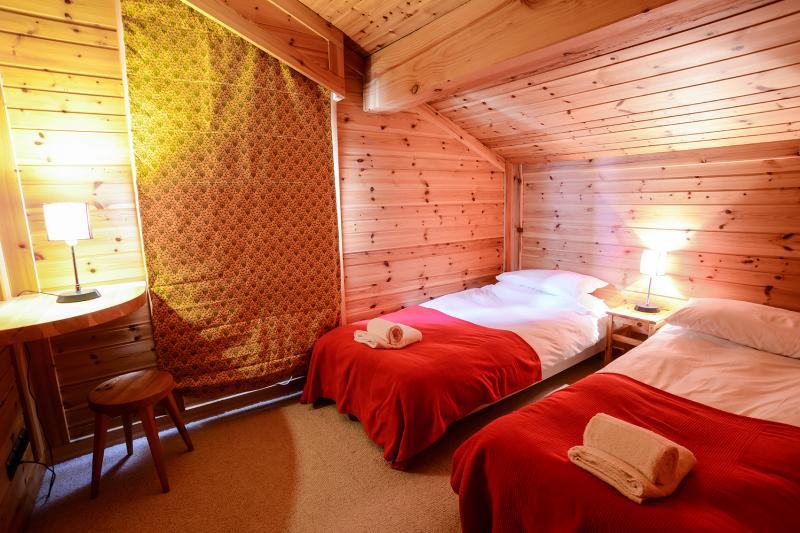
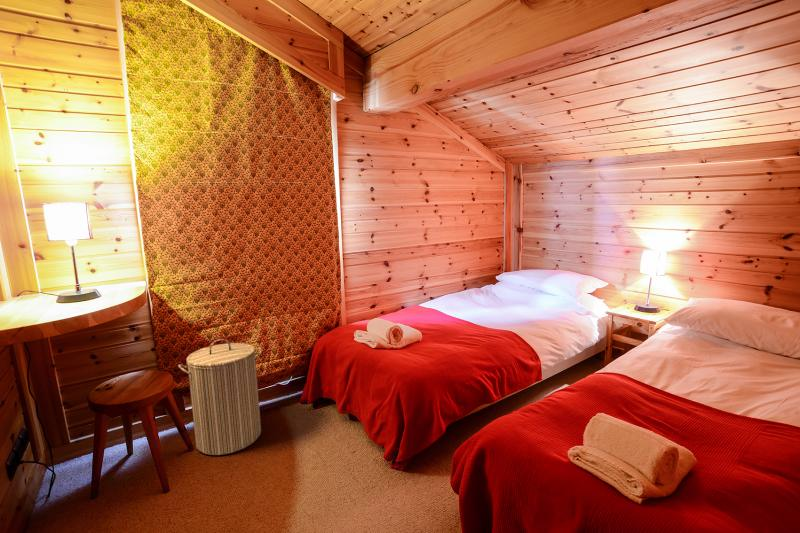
+ laundry hamper [177,338,263,456]
